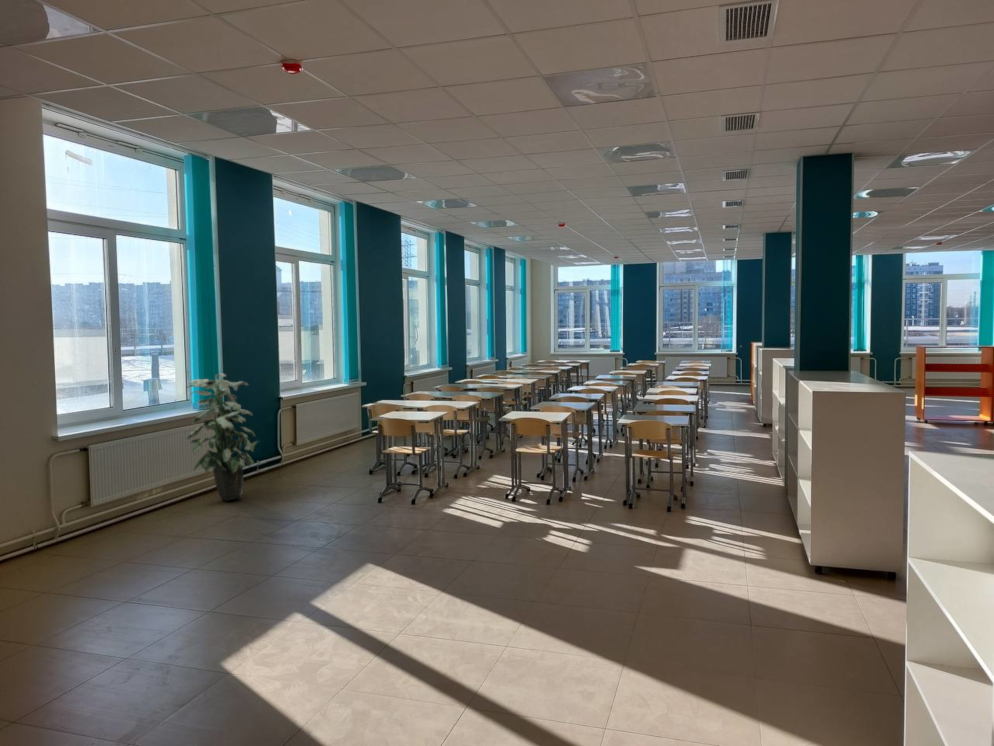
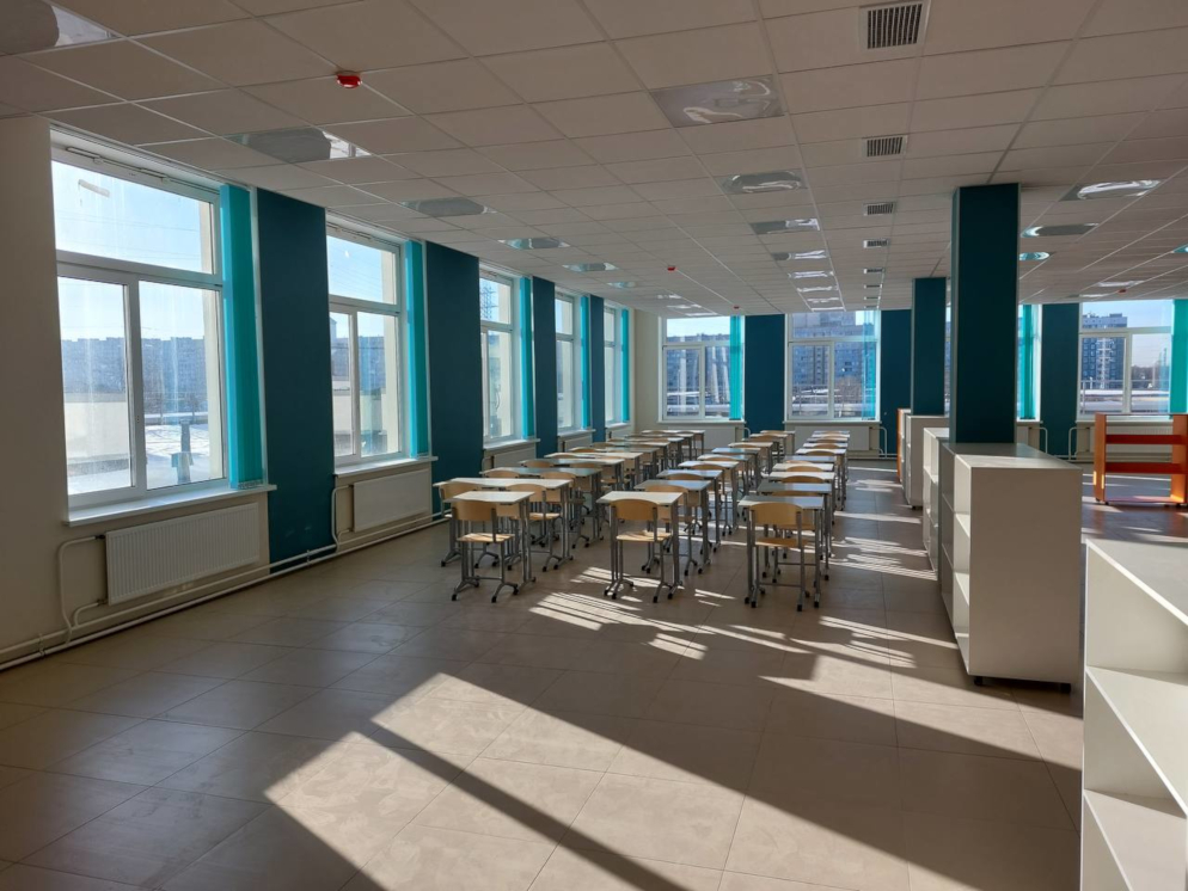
- indoor plant [186,372,259,502]
